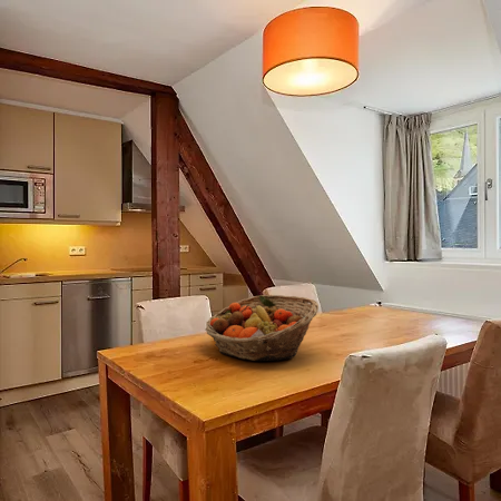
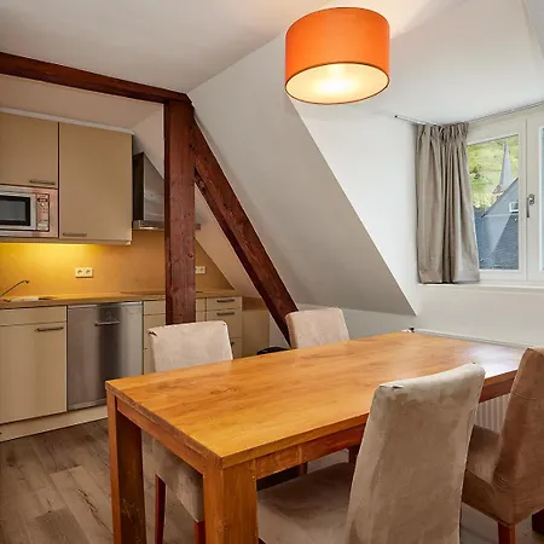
- fruit basket [204,294,320,362]
